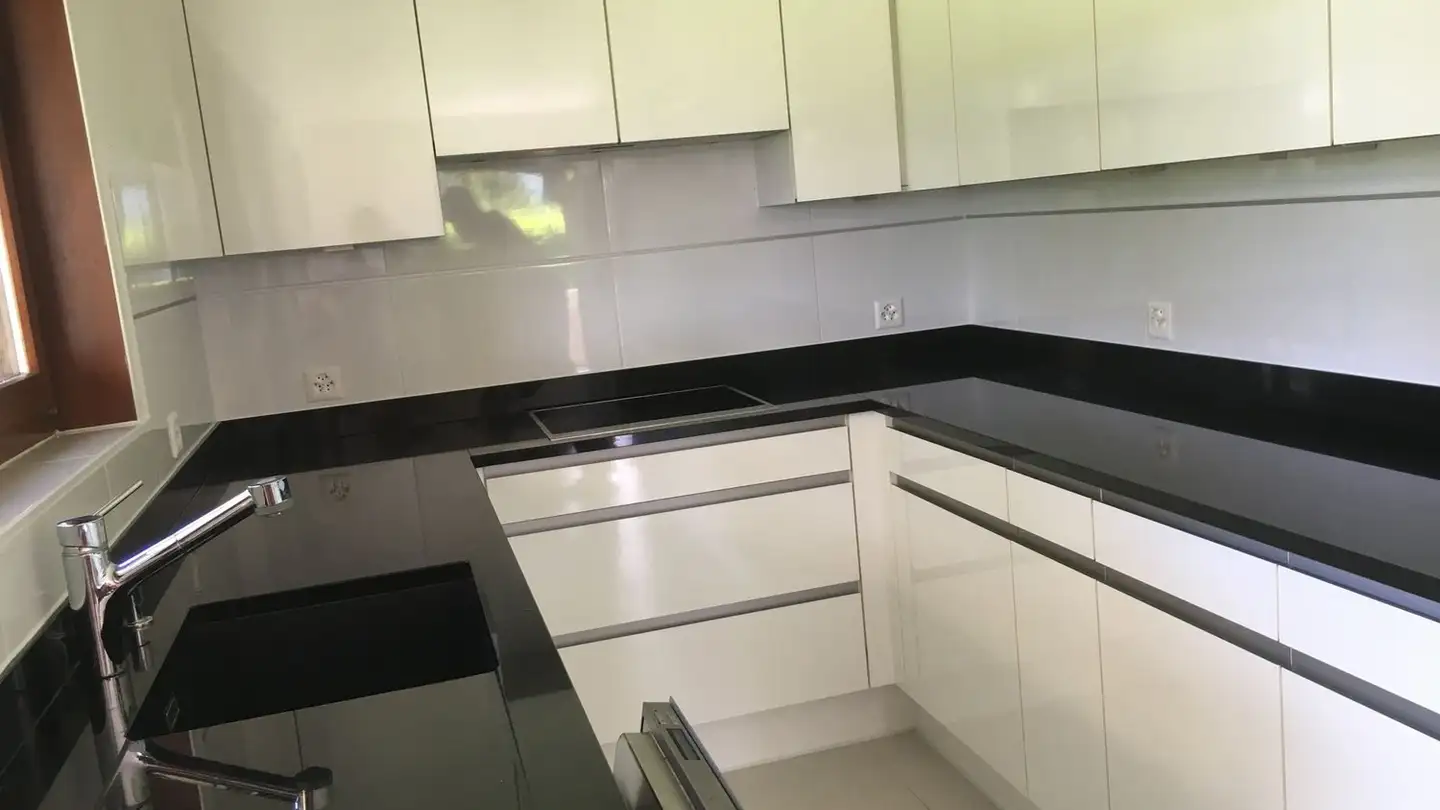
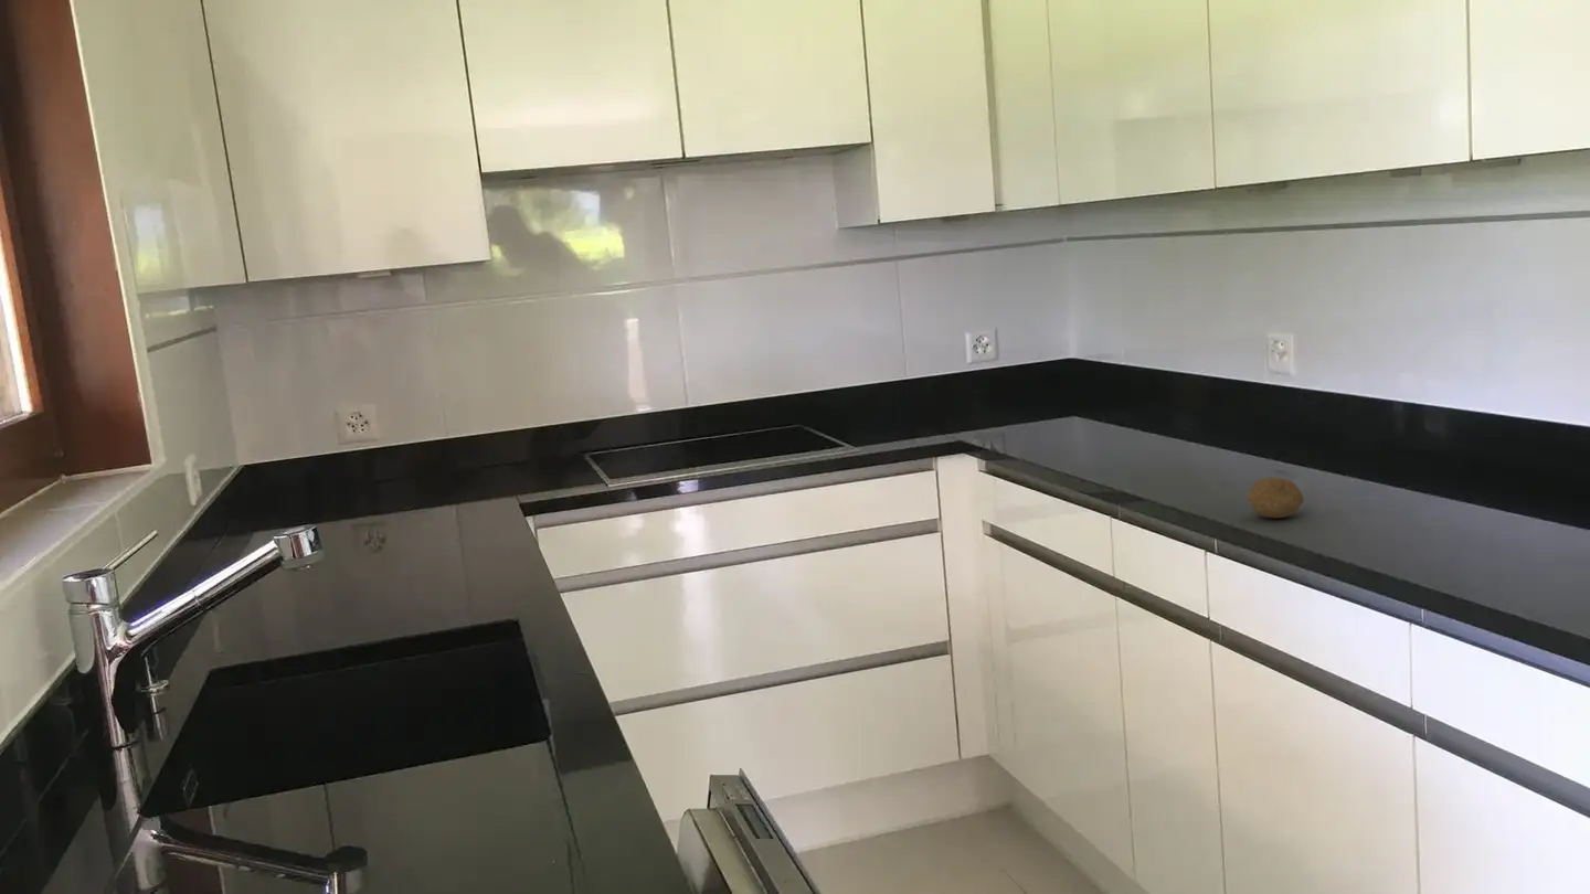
+ fruit [1246,476,1304,519]
